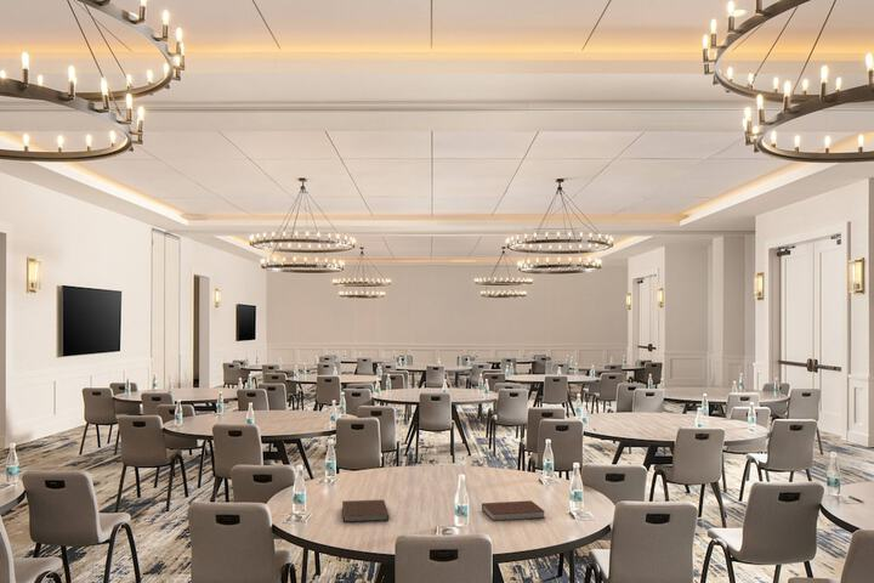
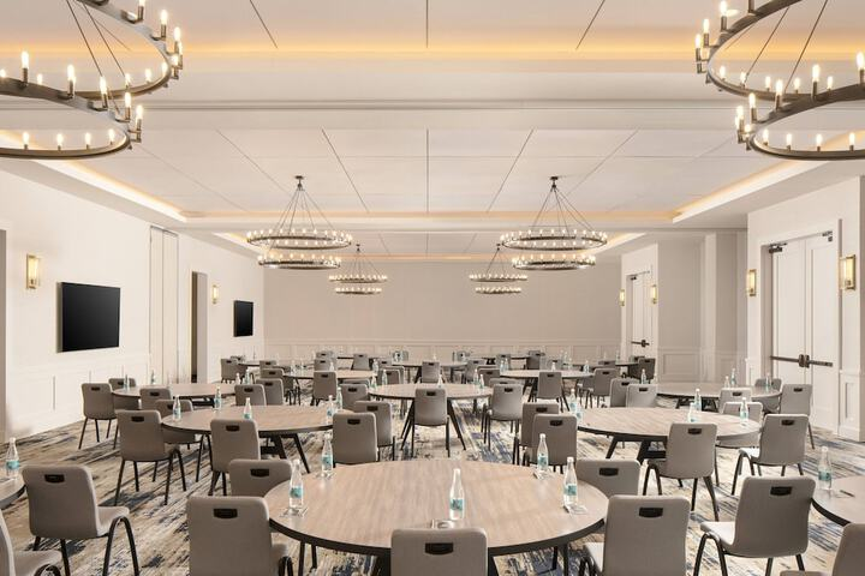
- notebook [341,499,390,523]
- notebook [481,499,546,522]
